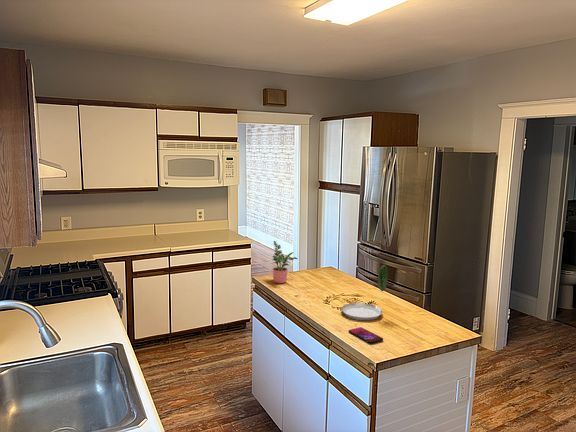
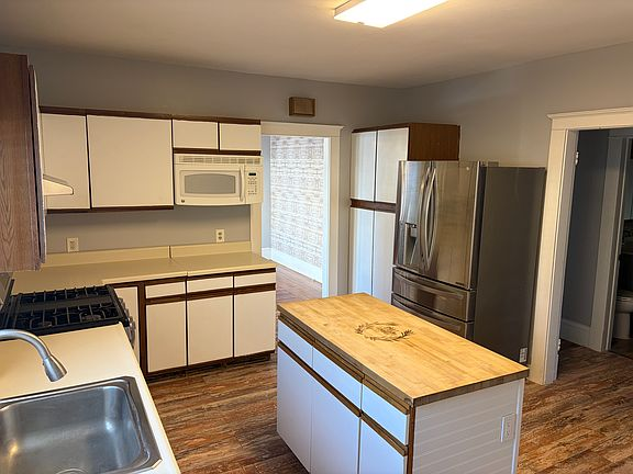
- potted plant [271,240,298,284]
- plate [340,264,389,321]
- smartphone [348,326,384,344]
